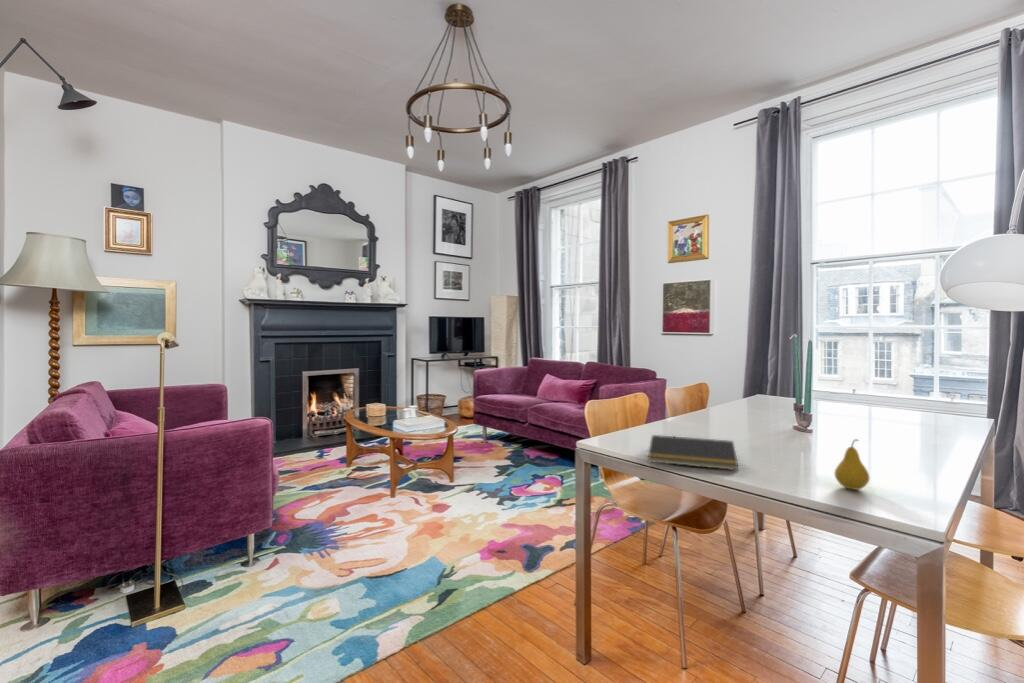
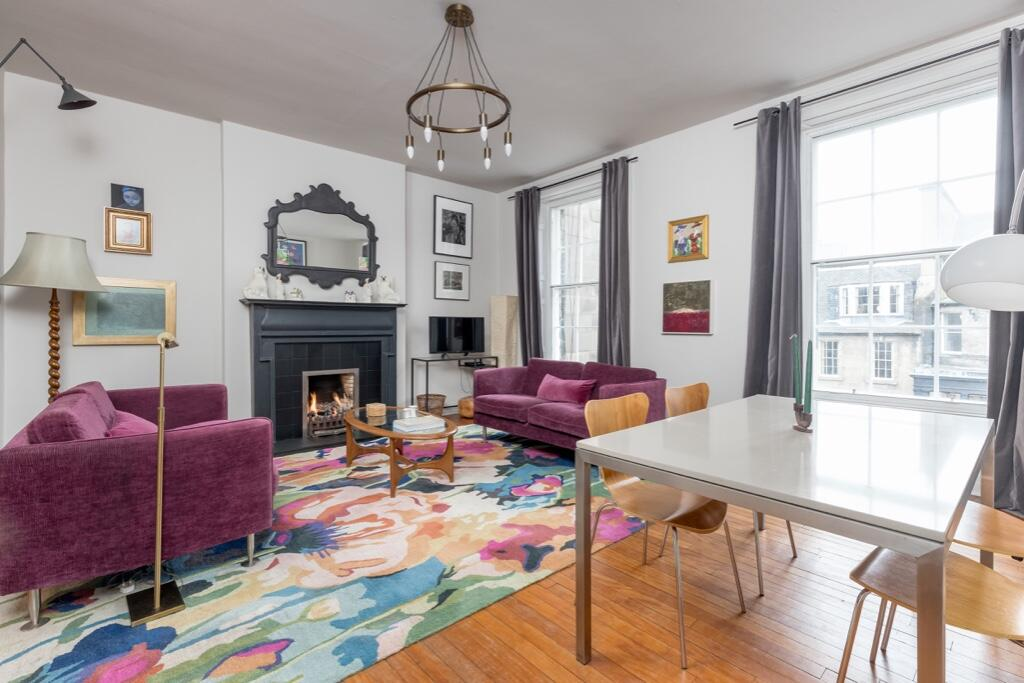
- notepad [647,434,739,471]
- fruit [833,438,871,491]
